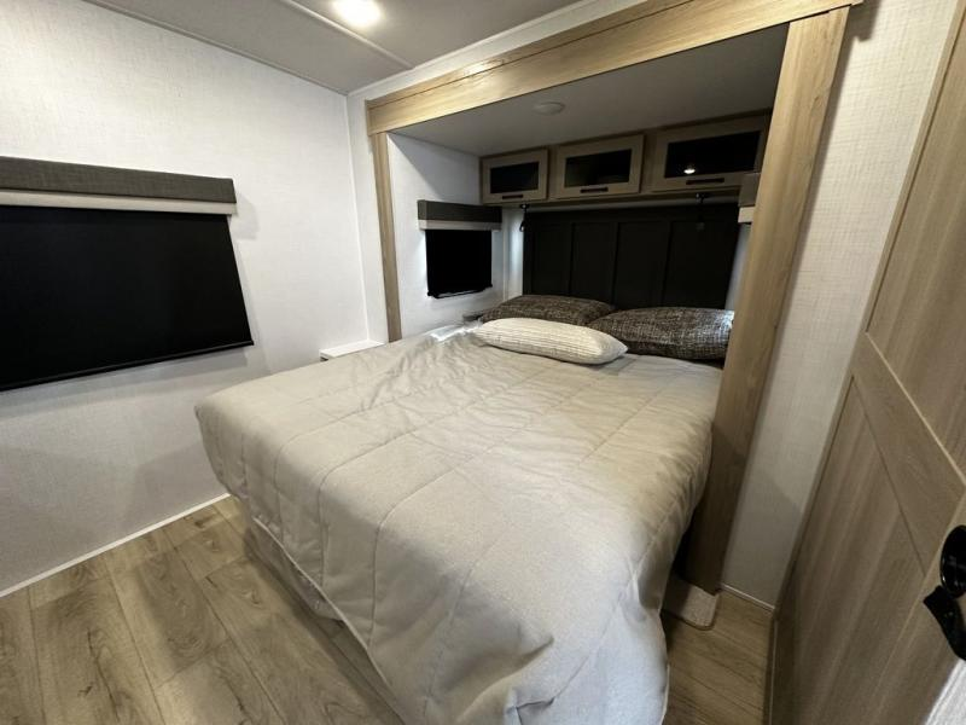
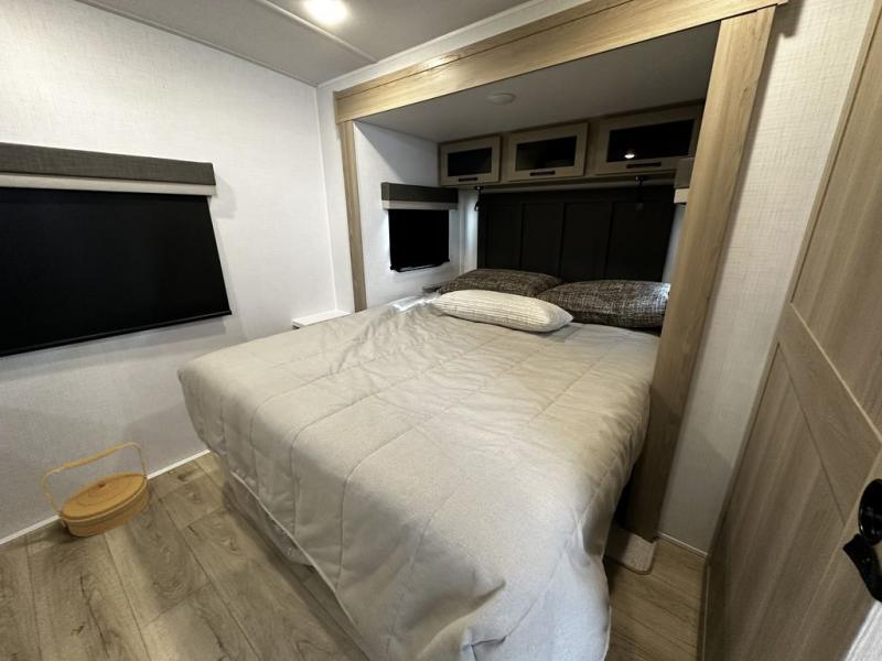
+ basket [40,441,151,538]
